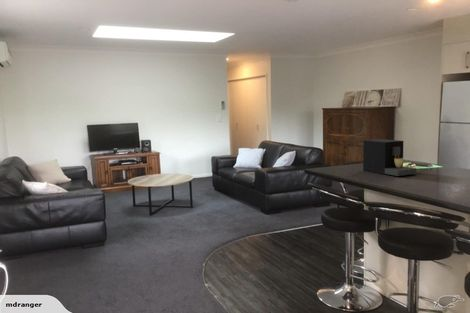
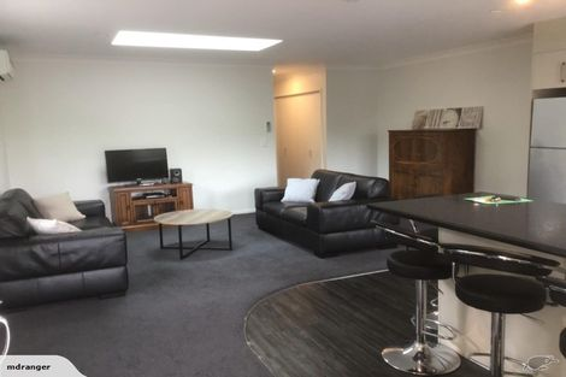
- coffee maker [362,138,417,177]
